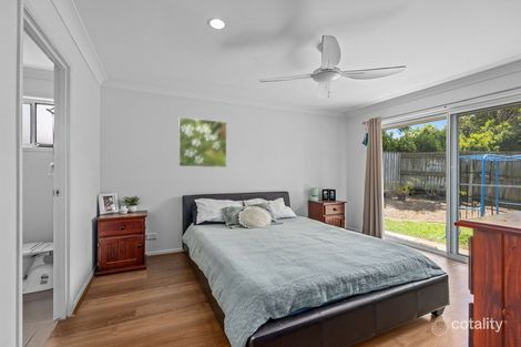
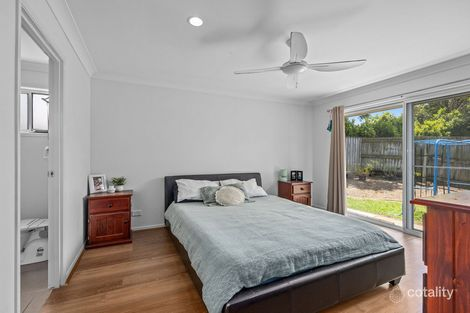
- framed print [177,116,228,169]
